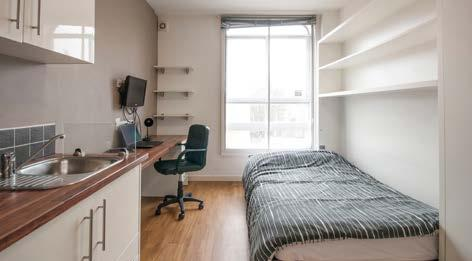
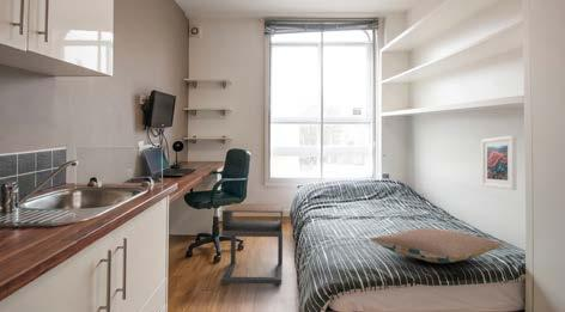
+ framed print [480,135,517,191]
+ nightstand [220,202,284,286]
+ pillow [370,227,503,264]
